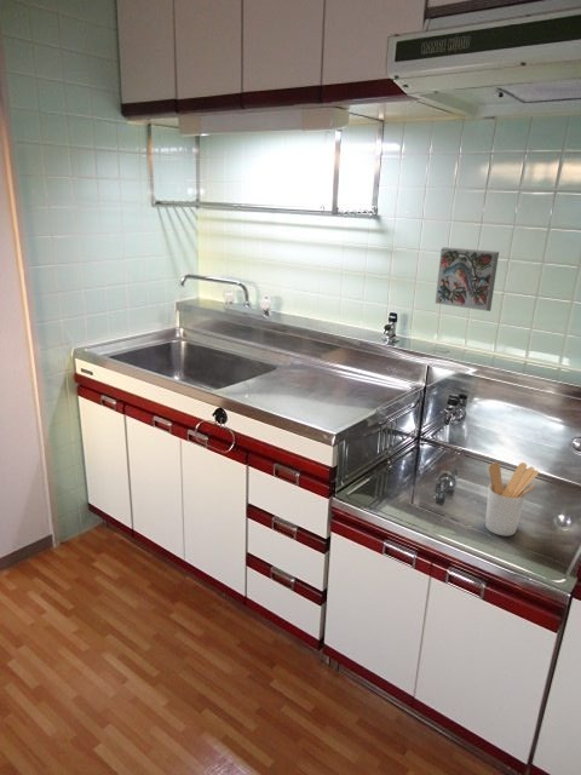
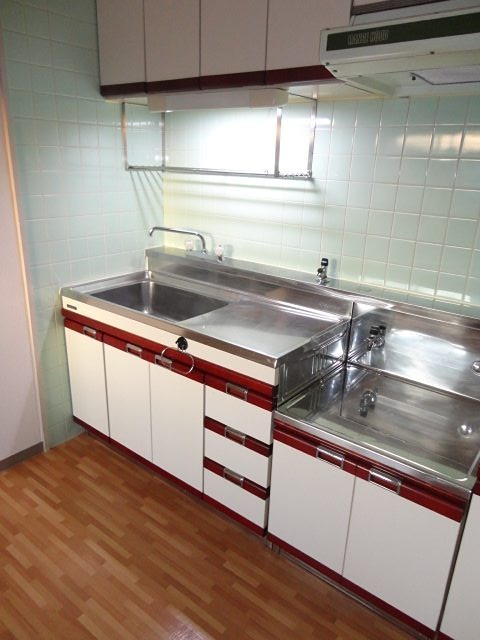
- decorative tile [435,246,500,312]
- utensil holder [484,461,540,536]
